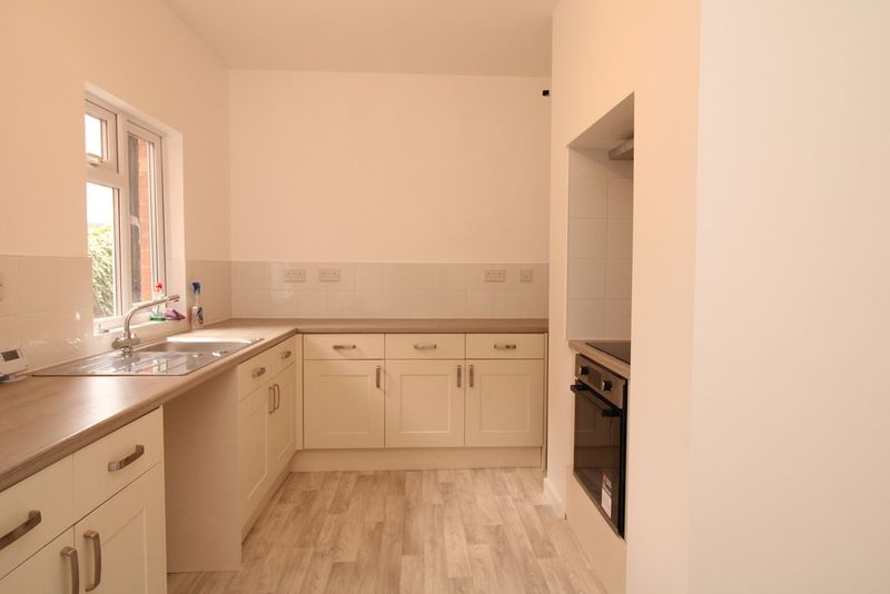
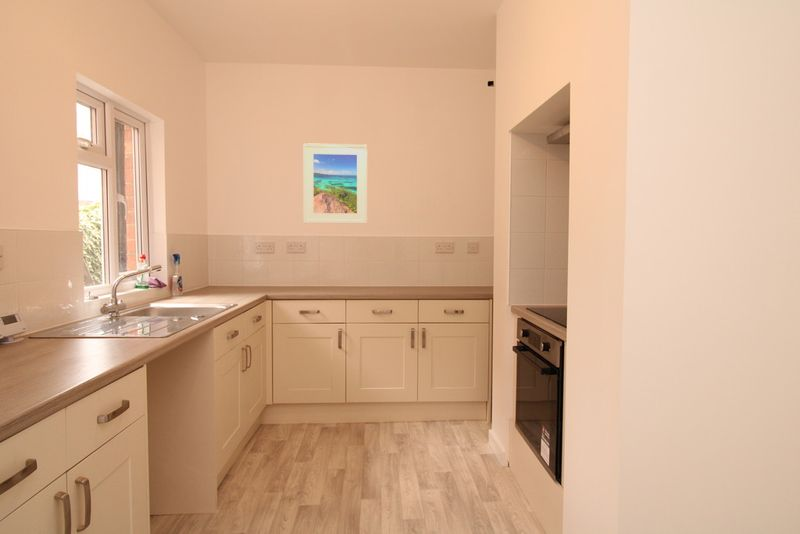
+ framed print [302,142,368,225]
